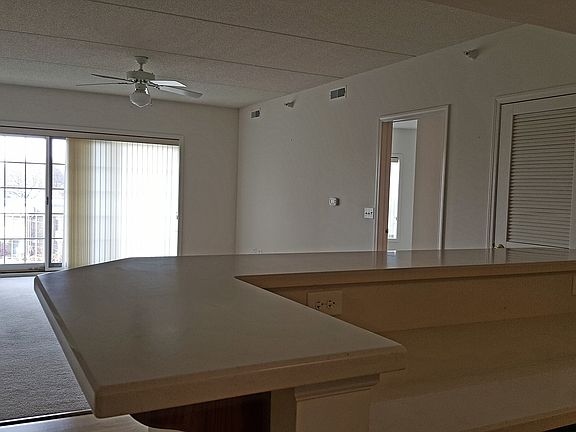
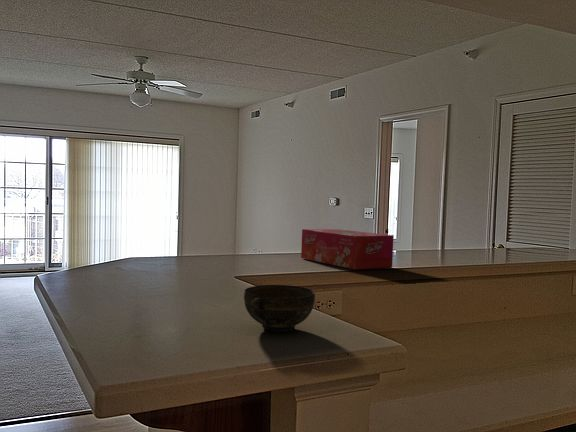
+ tissue box [300,228,394,270]
+ cup [243,284,316,332]
